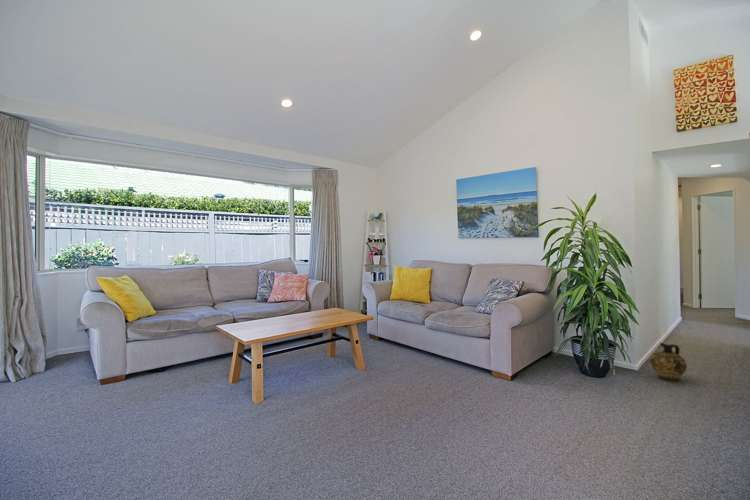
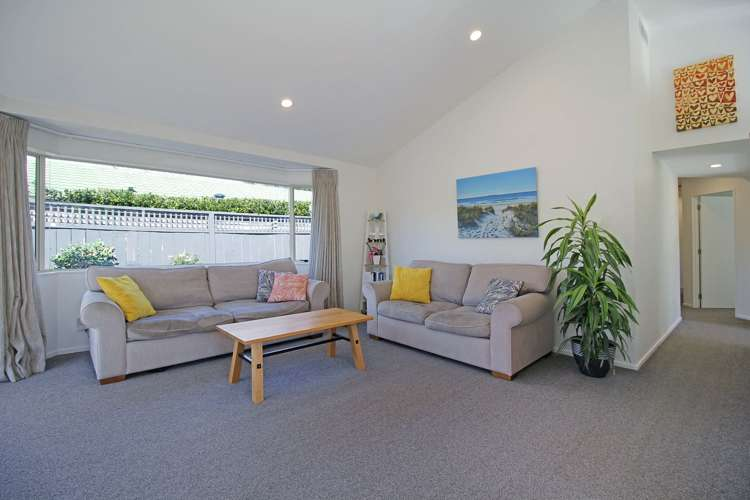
- ceramic jug [649,342,688,382]
